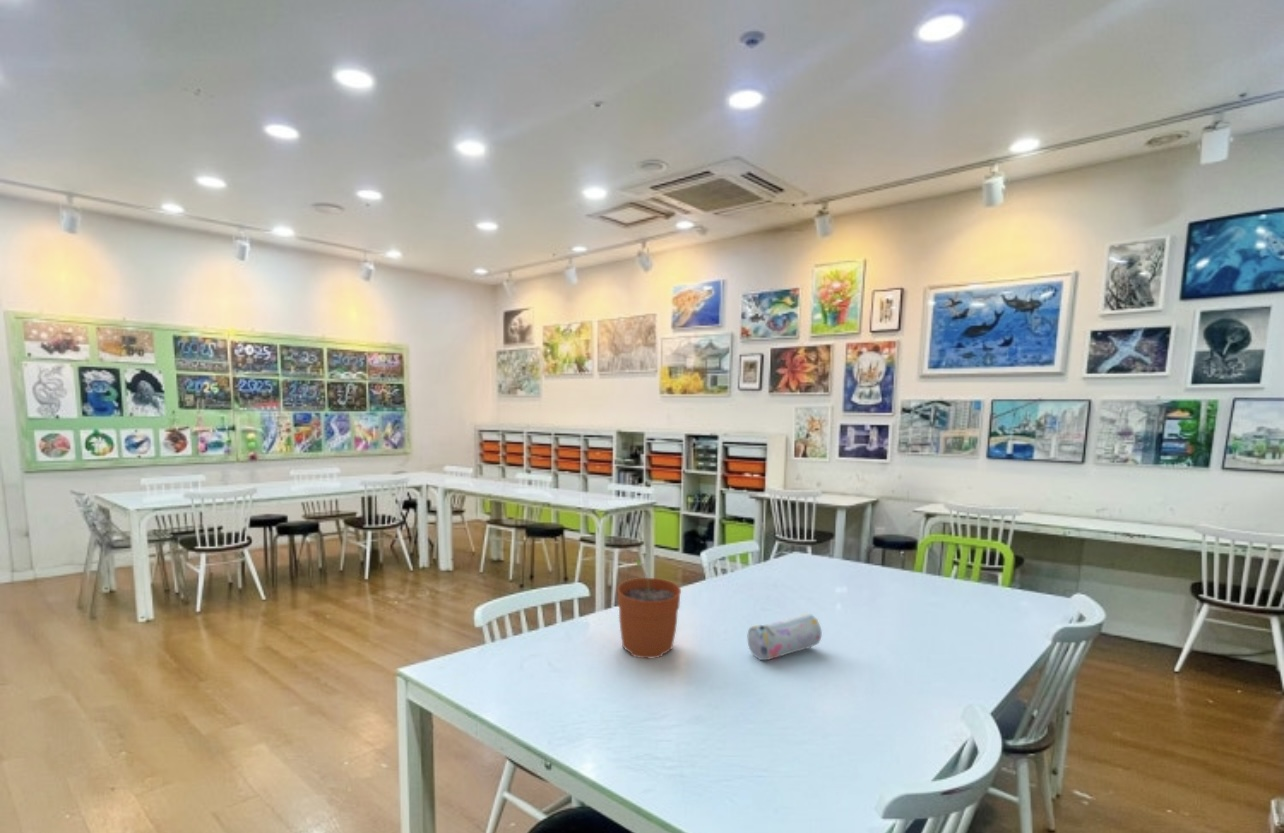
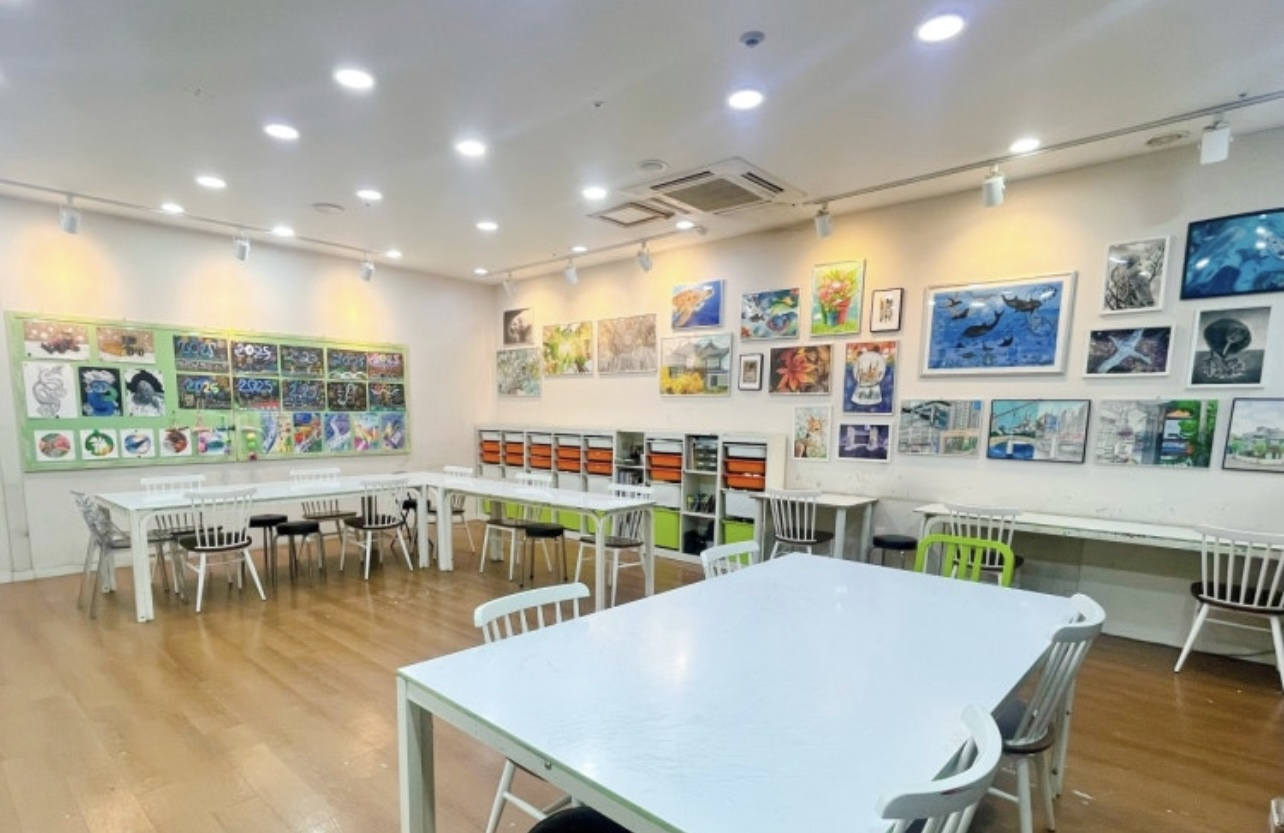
- plant pot [616,559,682,659]
- pencil case [747,612,823,661]
